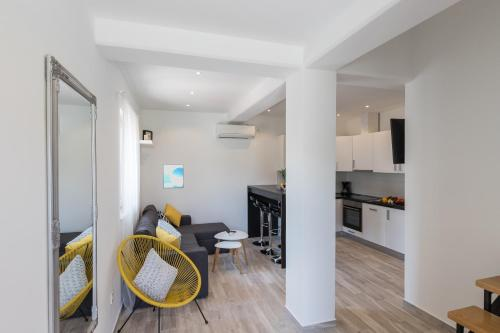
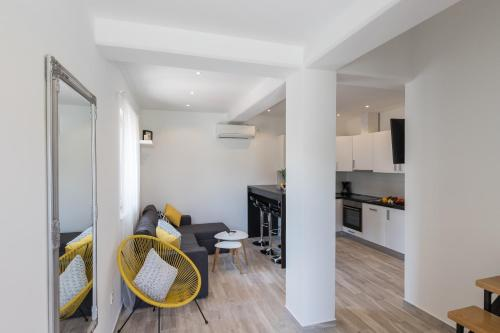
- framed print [162,164,185,189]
